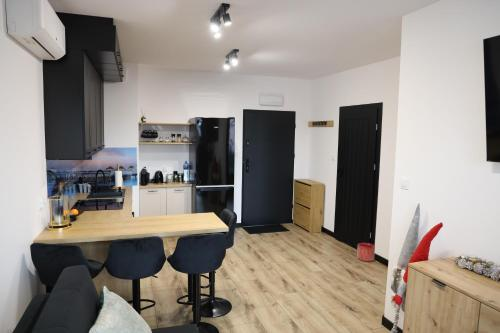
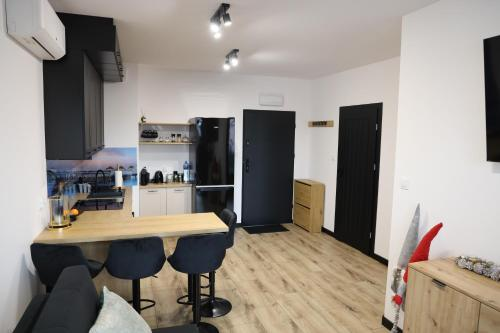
- planter [356,242,376,263]
